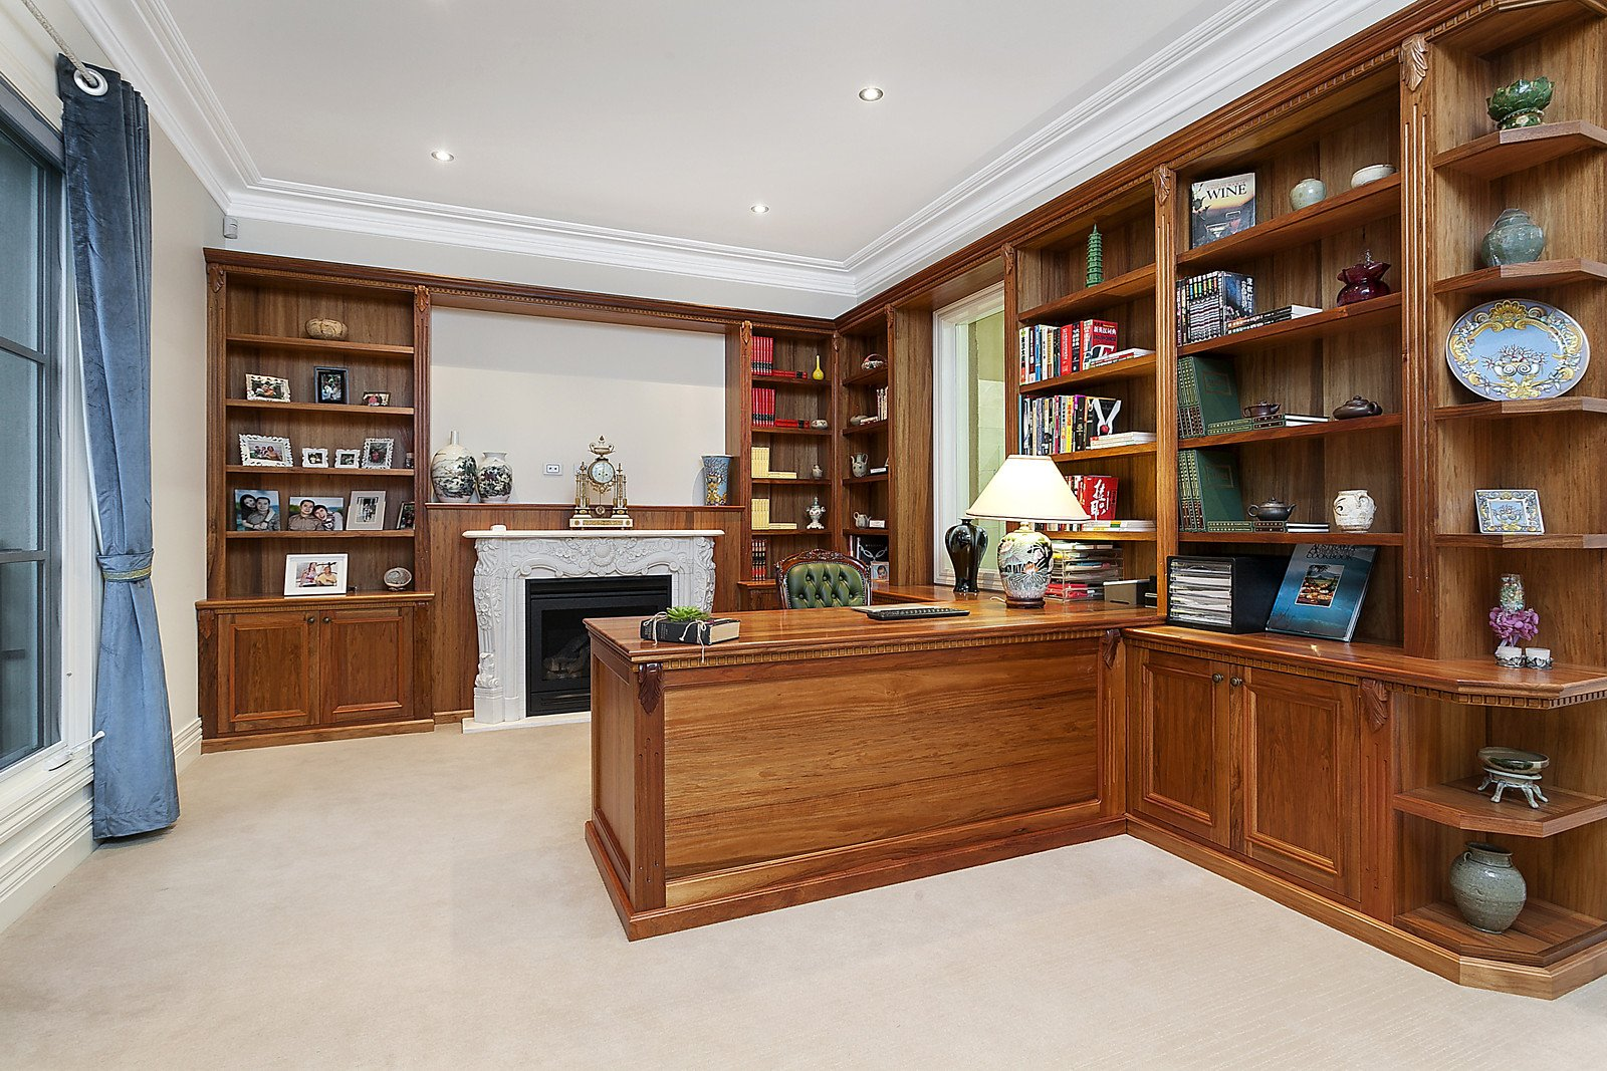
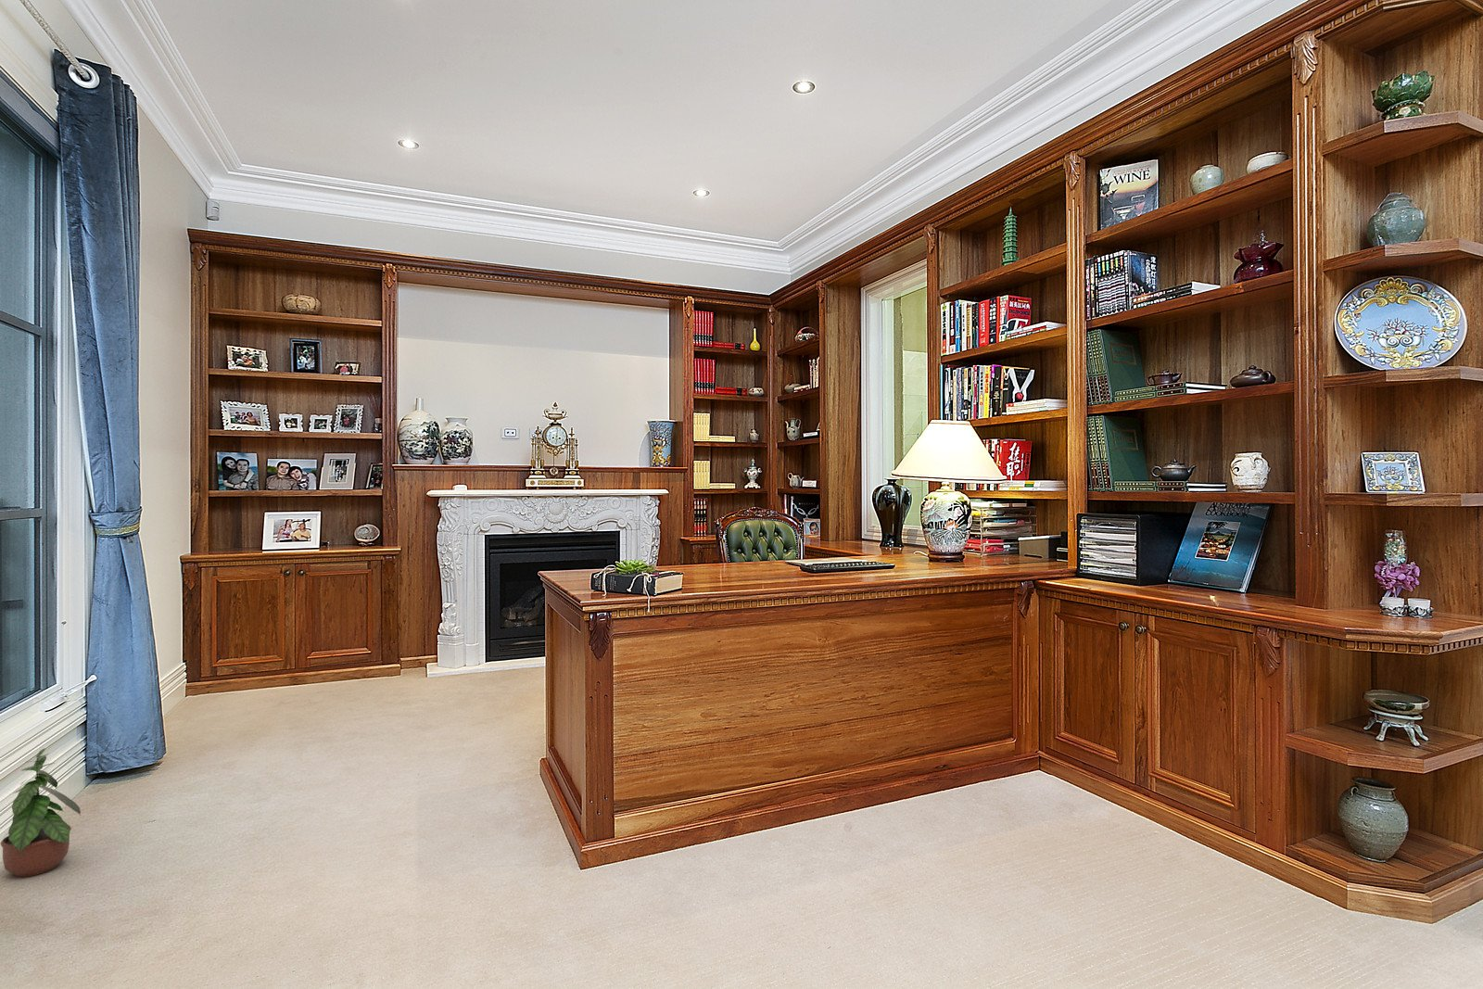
+ potted plant [0,748,82,878]
